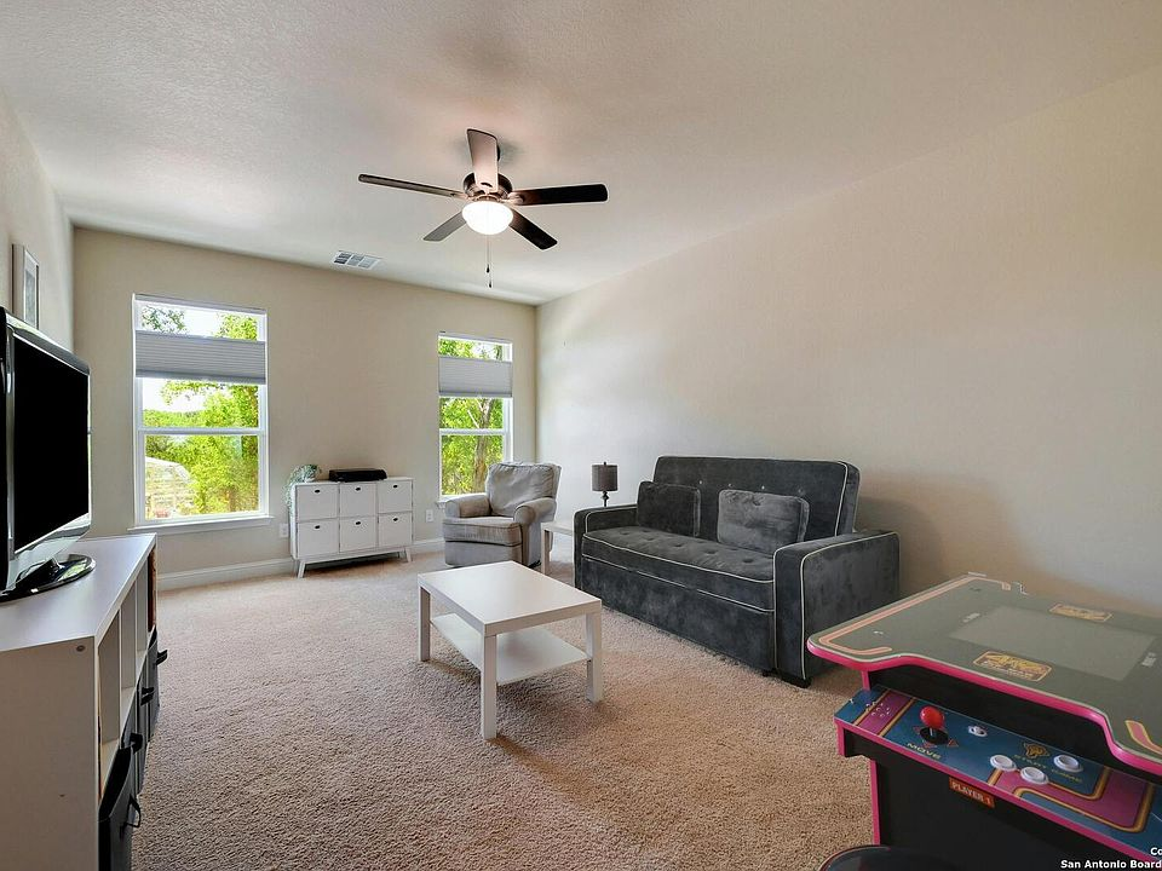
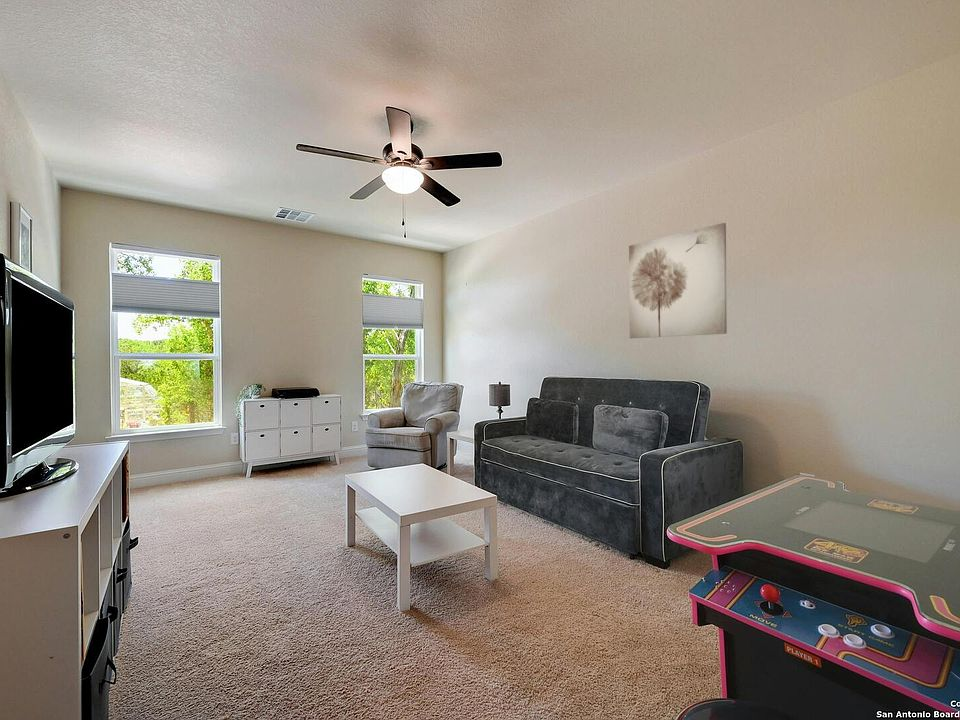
+ wall art [628,222,728,339]
